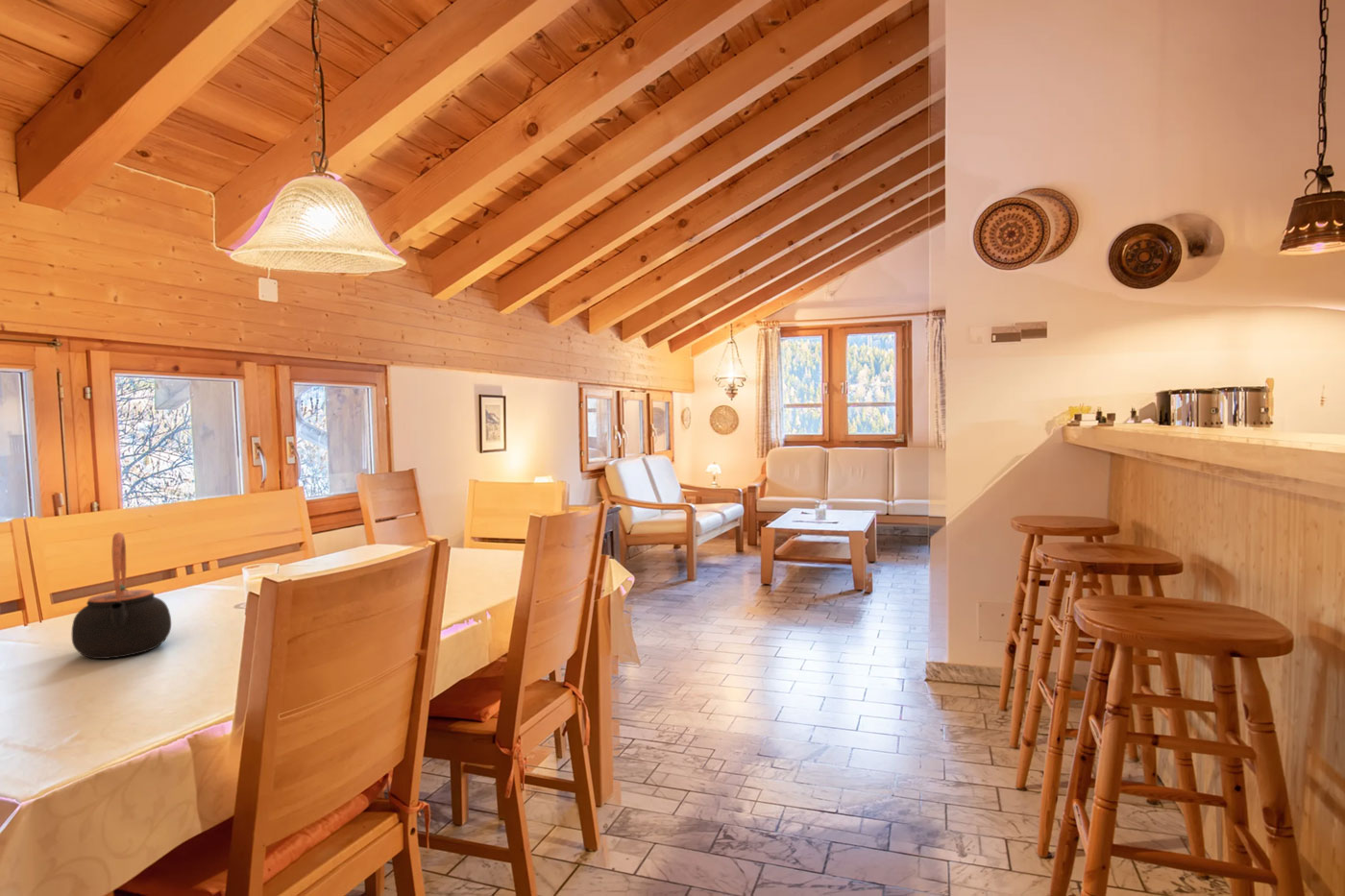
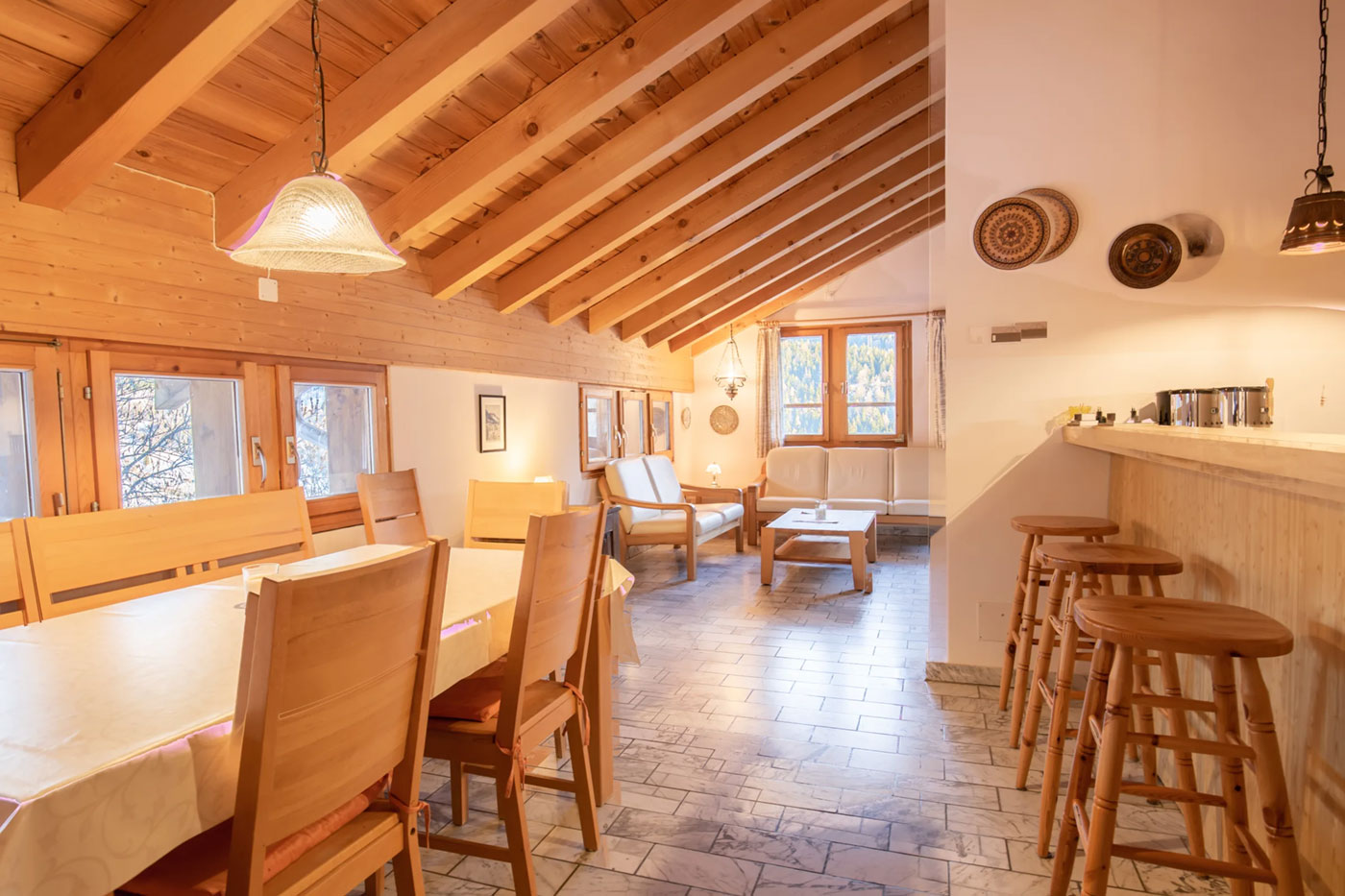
- teapot [71,531,172,660]
